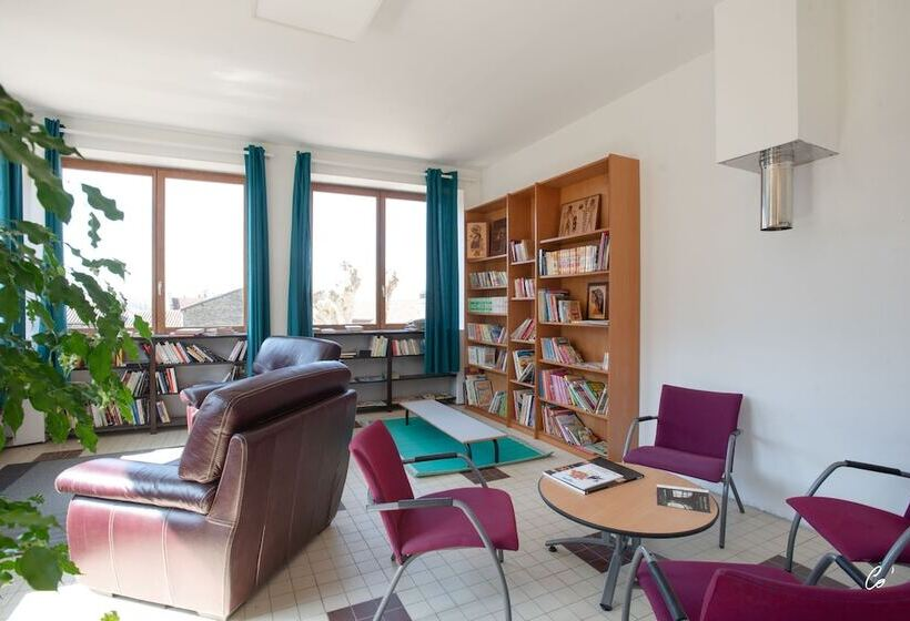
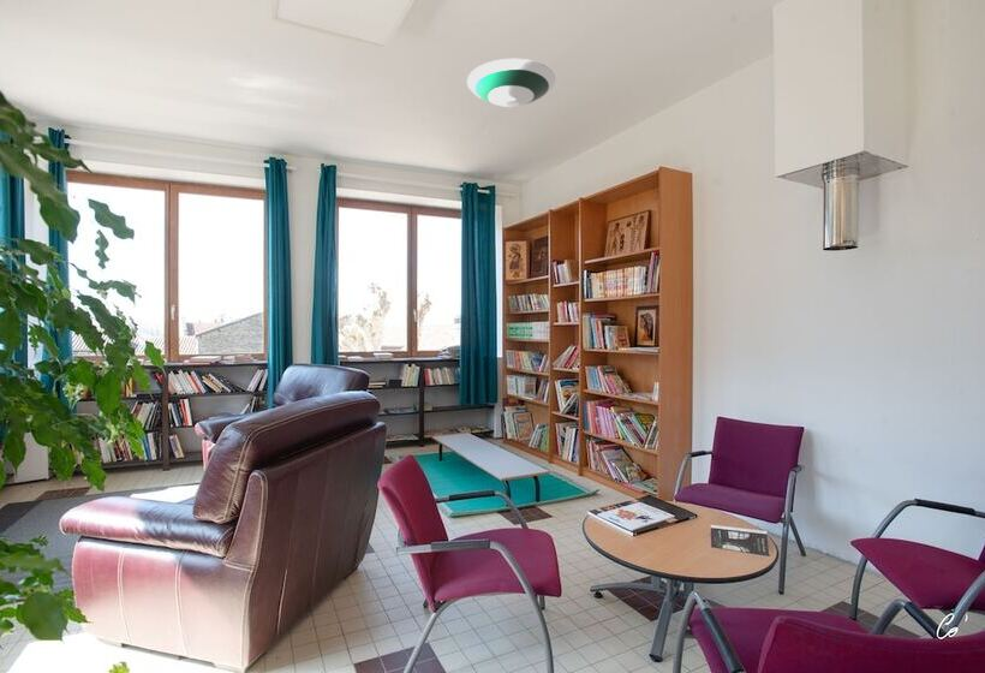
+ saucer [466,58,556,108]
